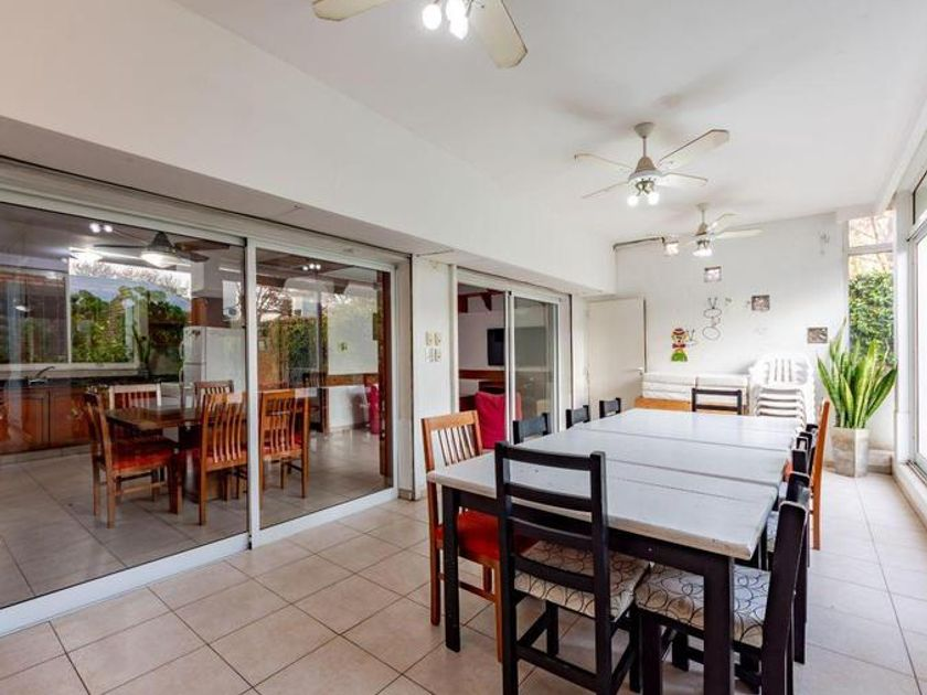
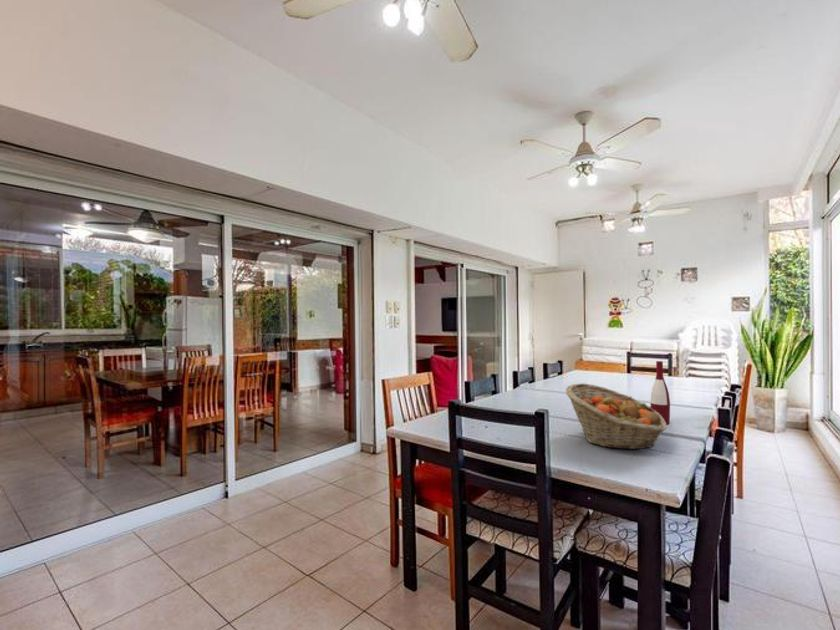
+ alcohol [649,360,671,425]
+ fruit basket [565,382,668,450]
